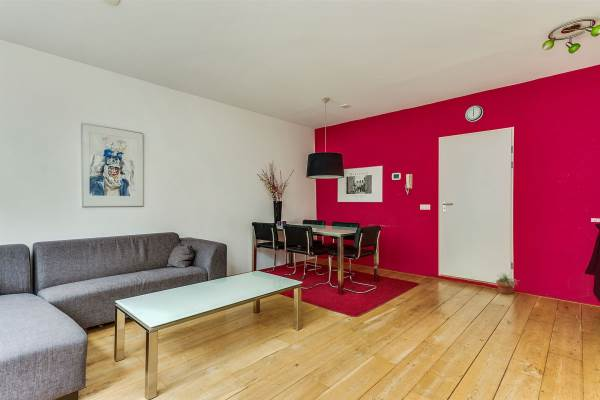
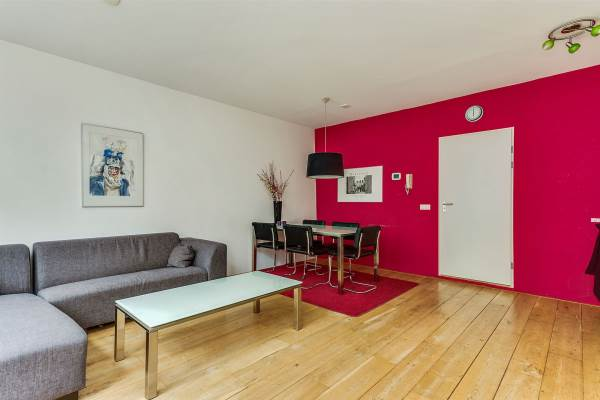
- potted plant [493,271,519,295]
